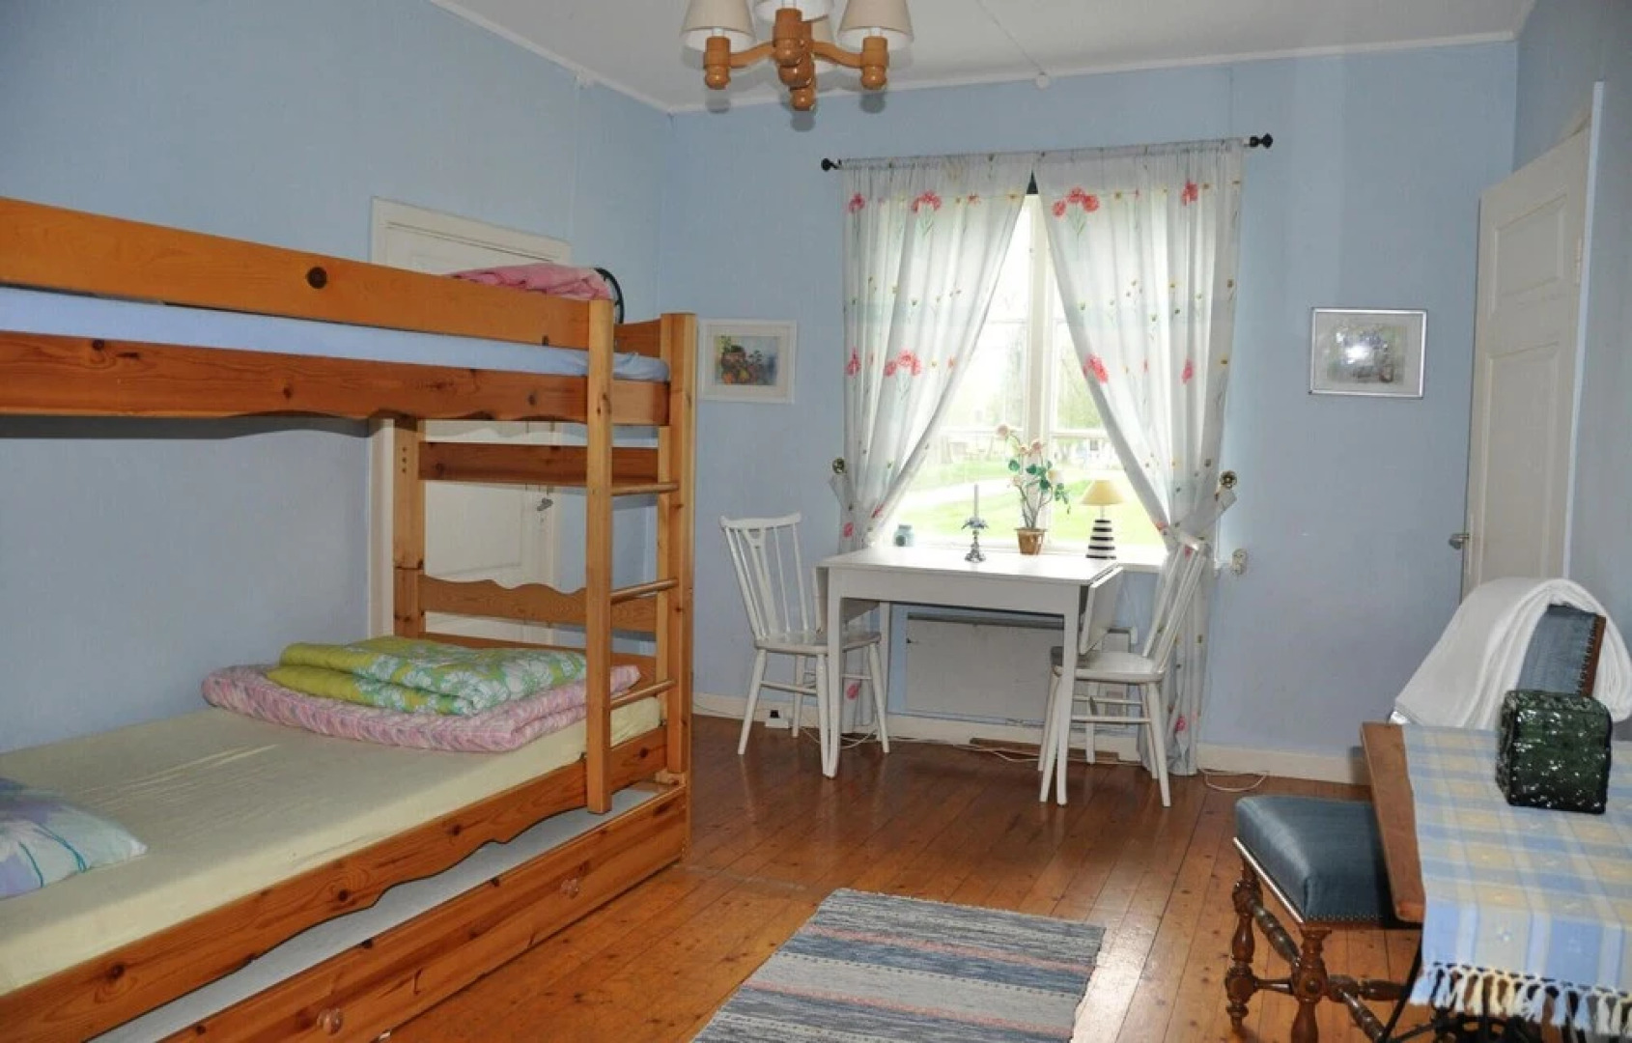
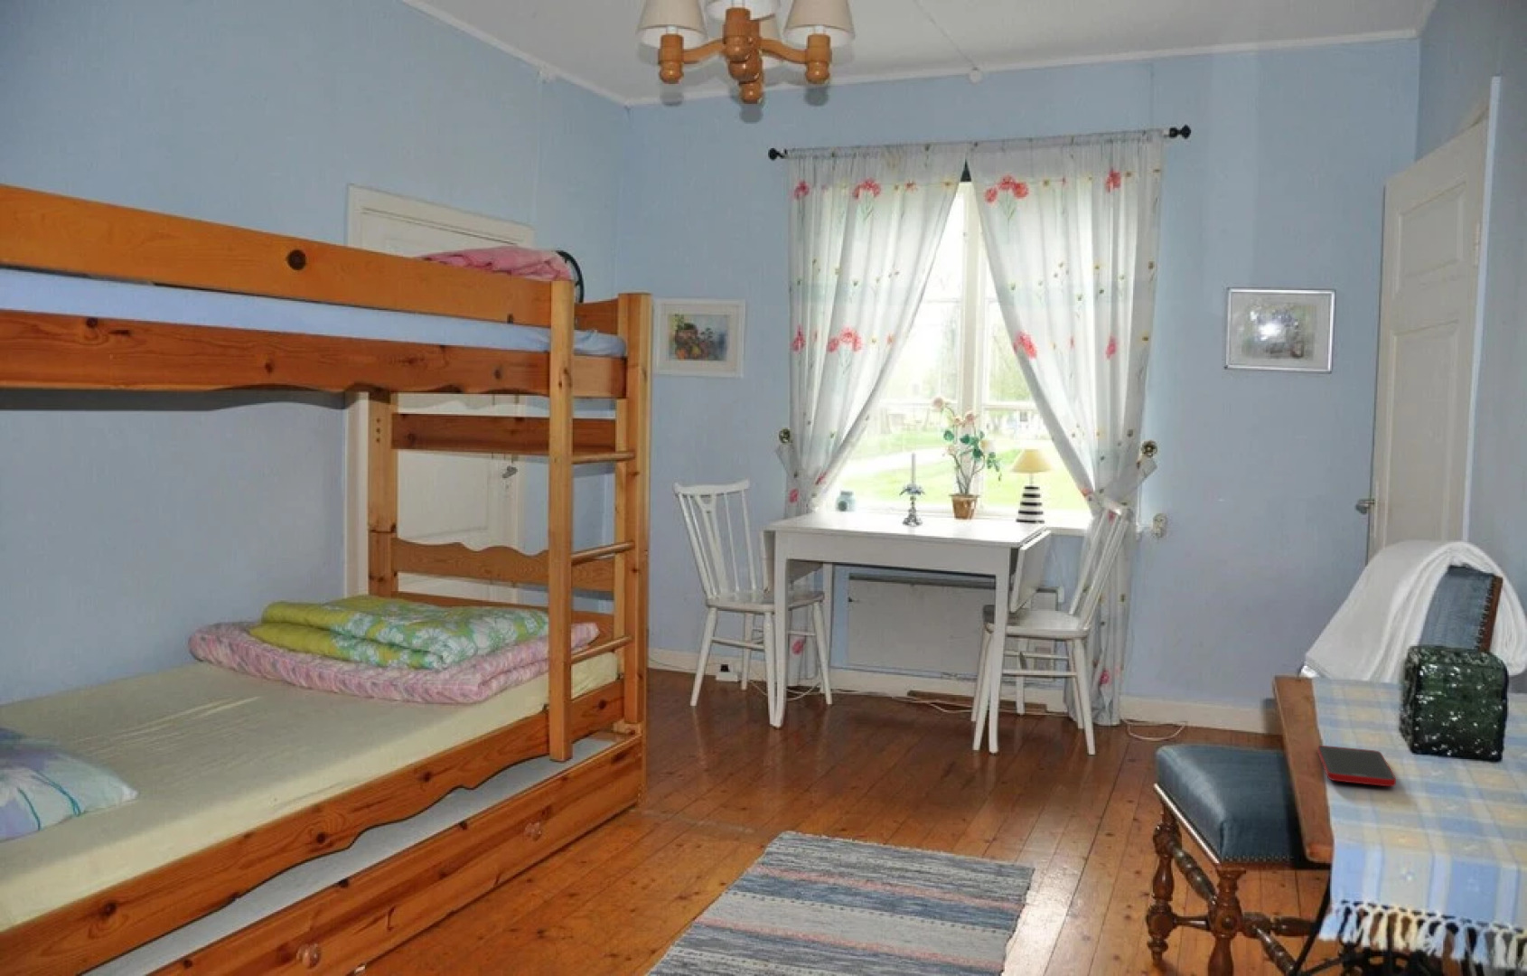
+ cell phone [1317,745,1397,787]
